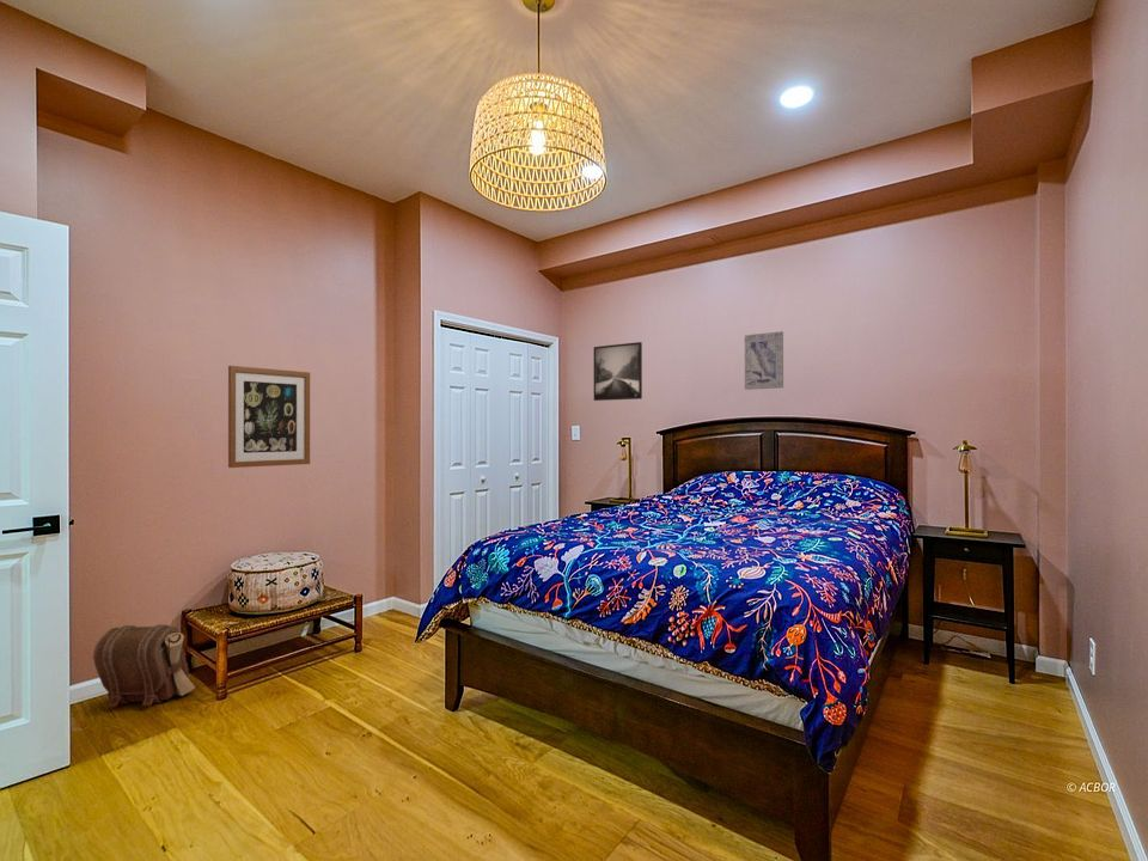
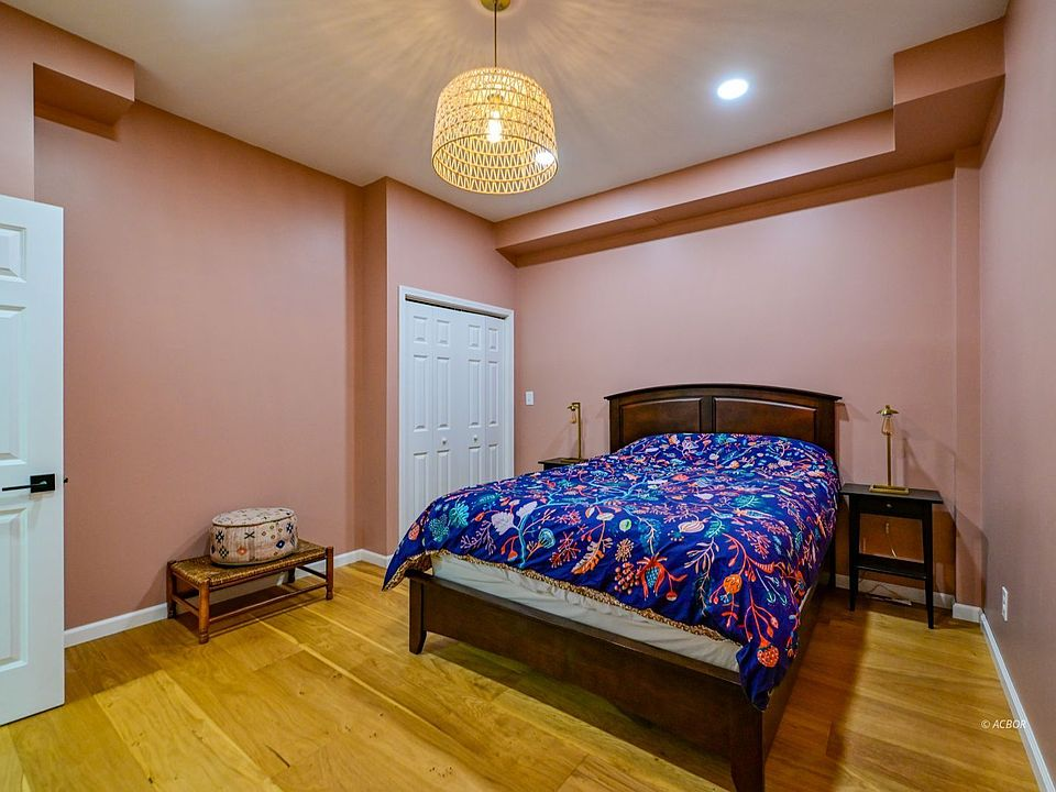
- pouch [92,623,196,708]
- wall art [227,365,311,469]
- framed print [593,341,643,402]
- wall art [744,330,784,391]
